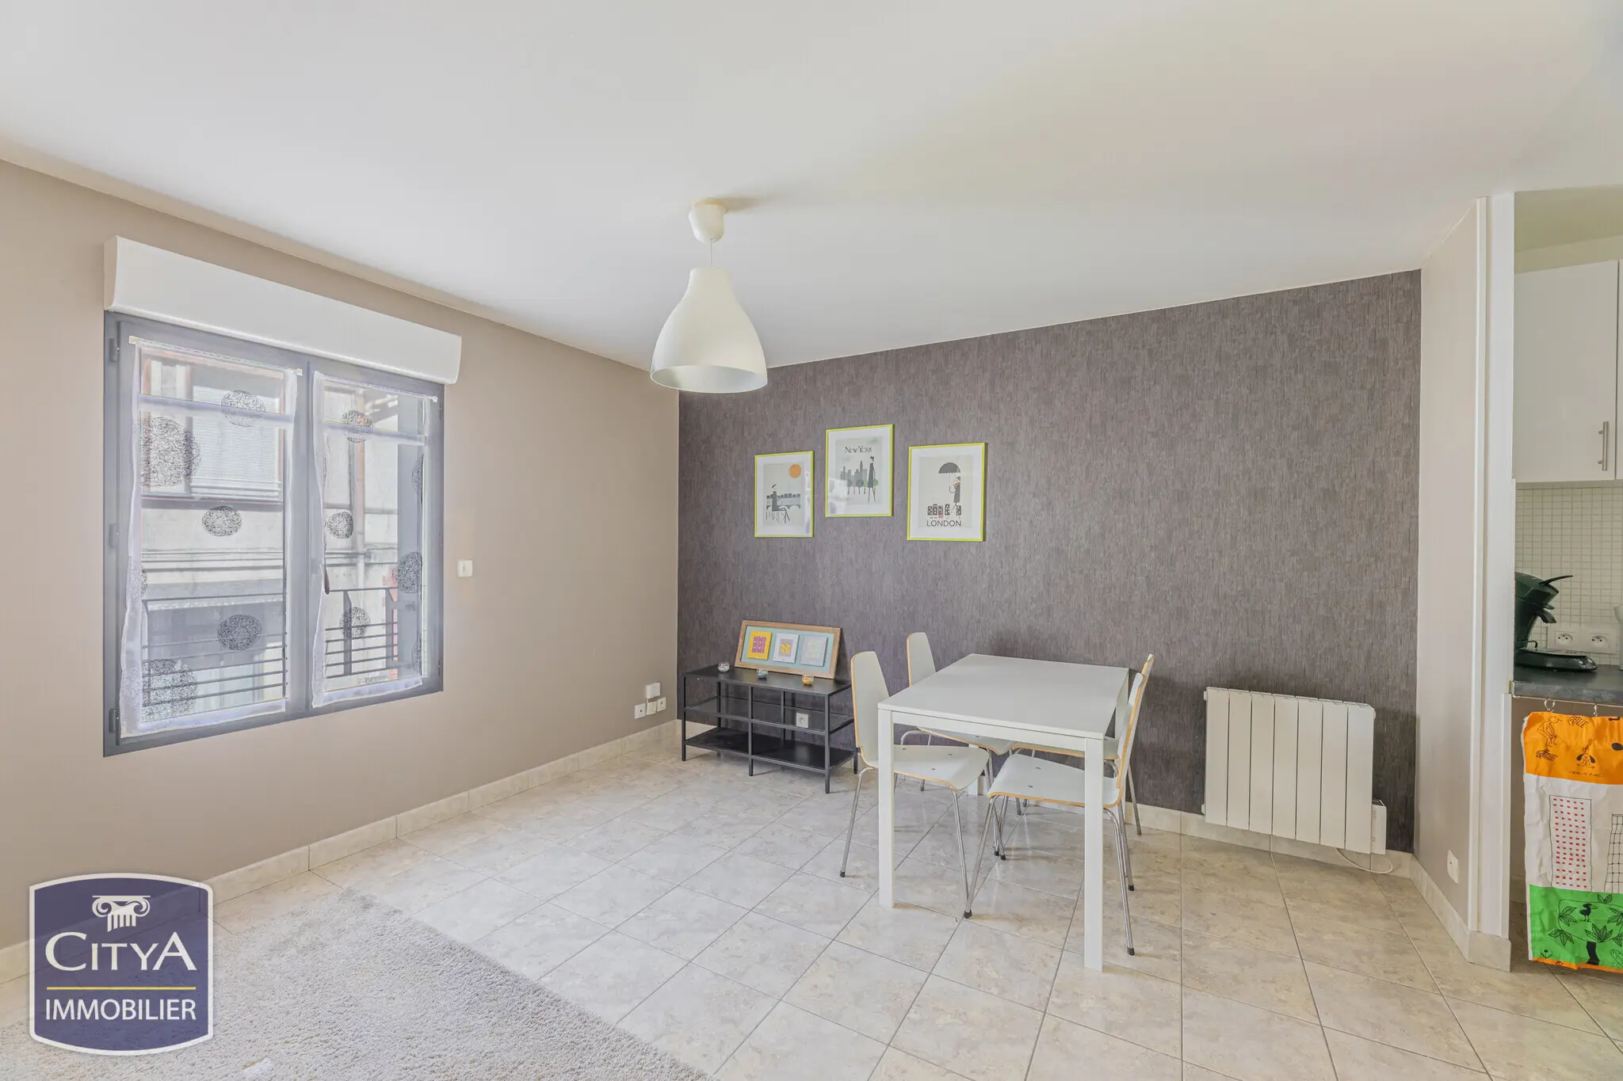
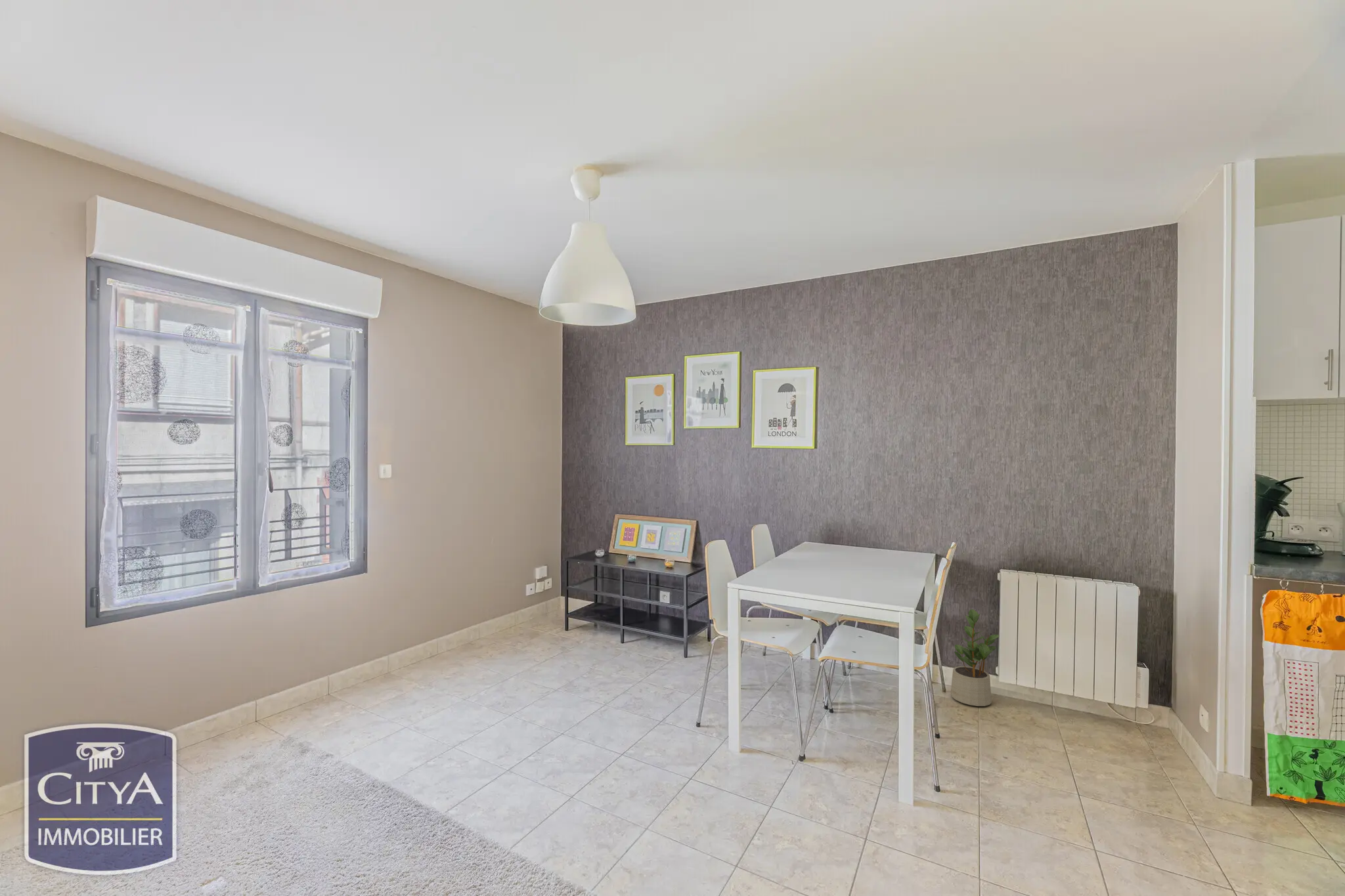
+ potted plant [950,608,1000,707]
